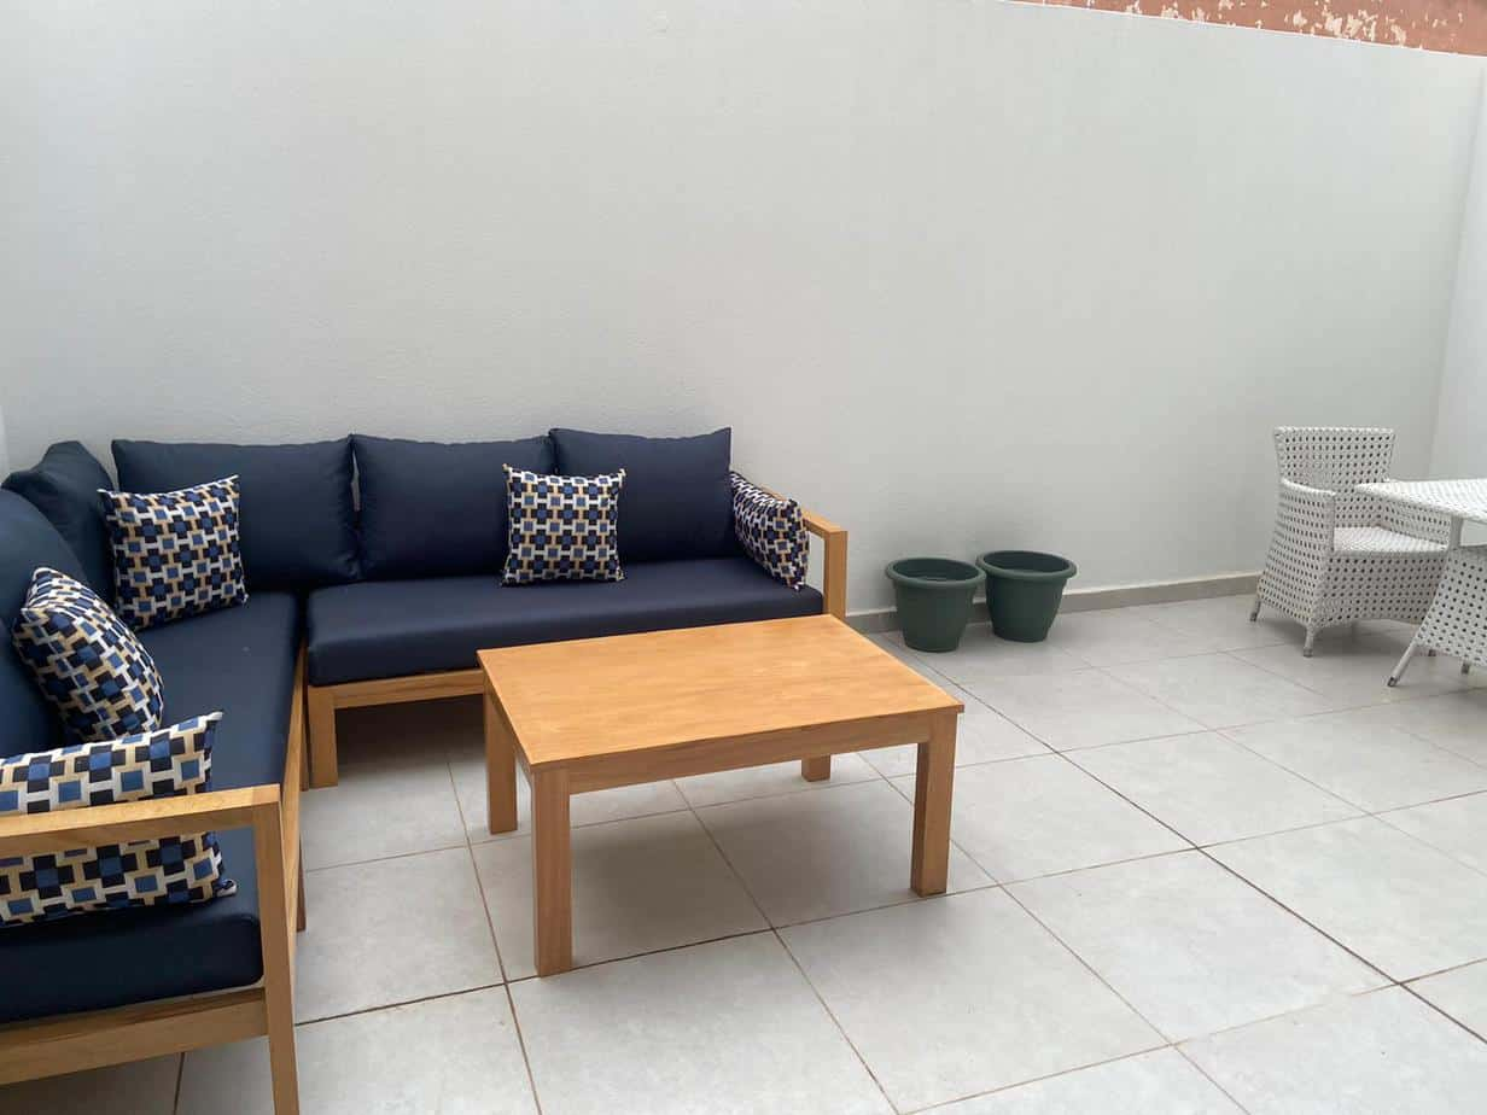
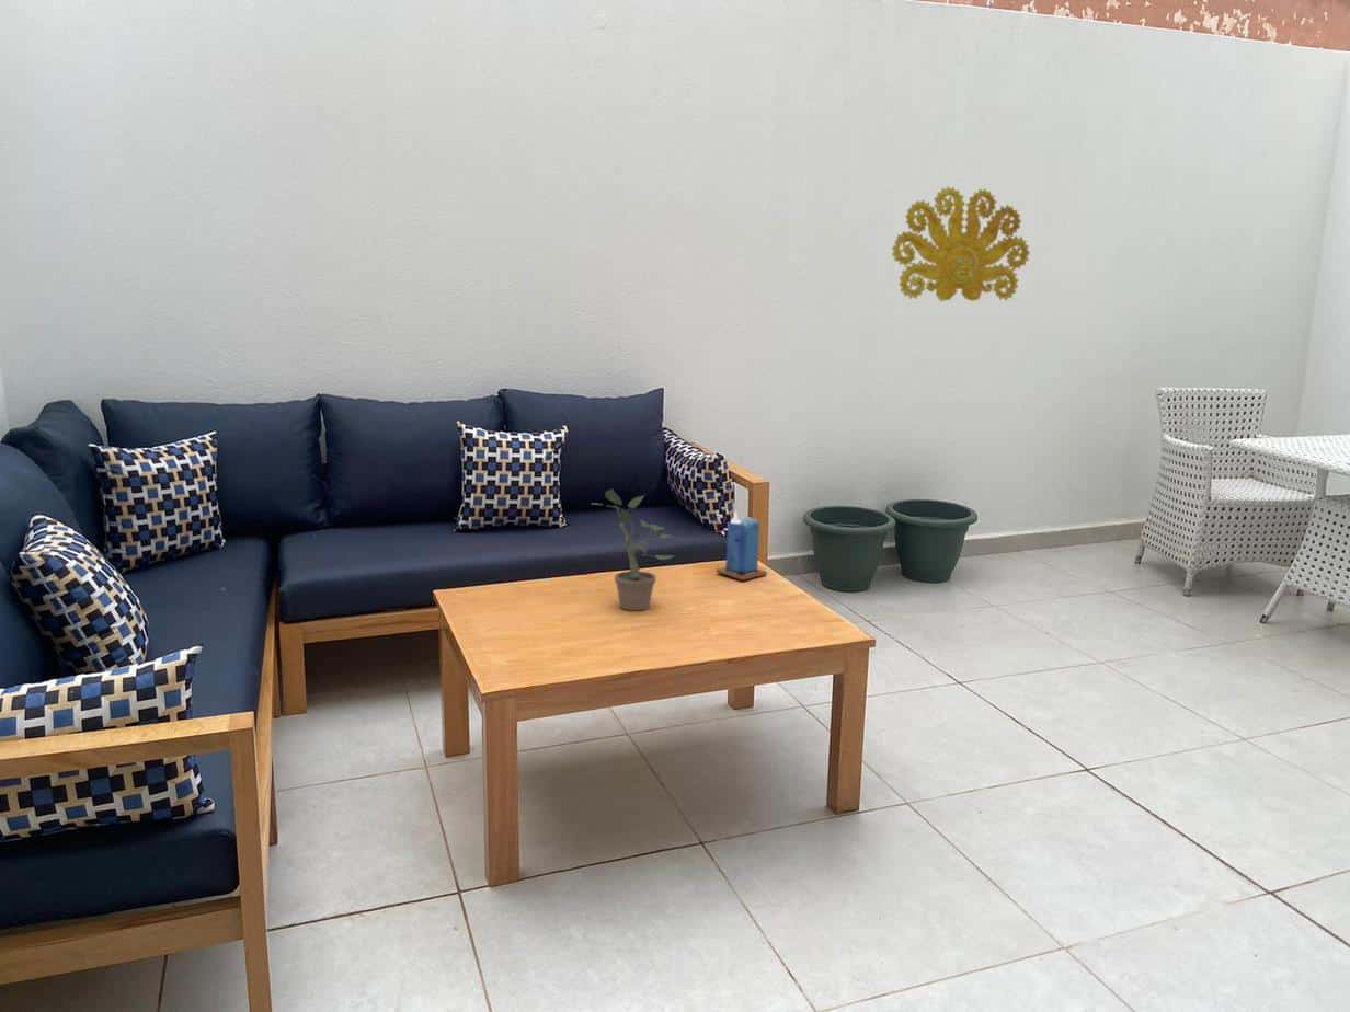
+ wall decoration [891,185,1031,302]
+ potted plant [592,487,676,612]
+ candle [716,510,768,582]
